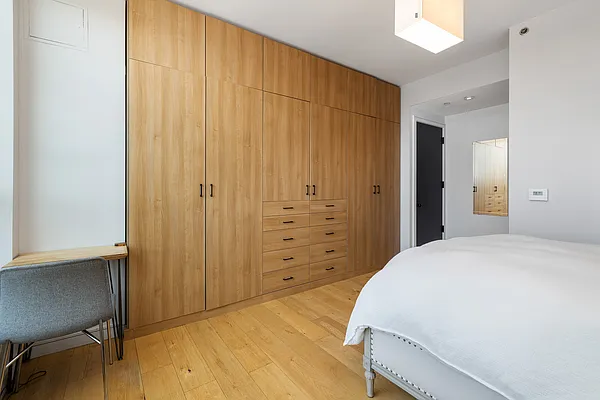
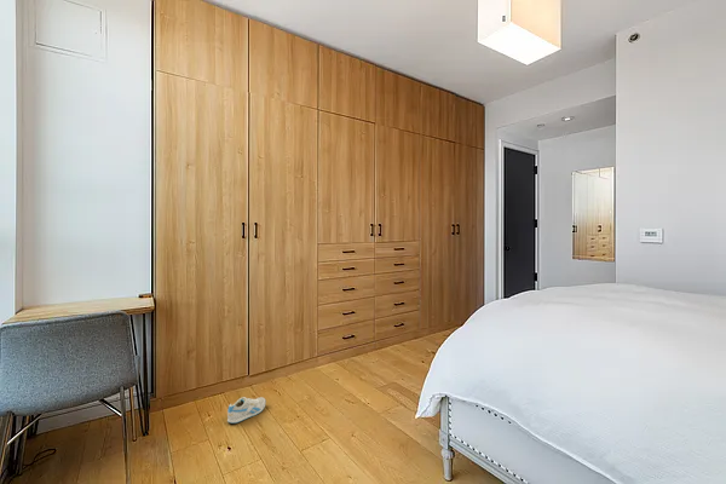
+ sneaker [226,396,267,425]
